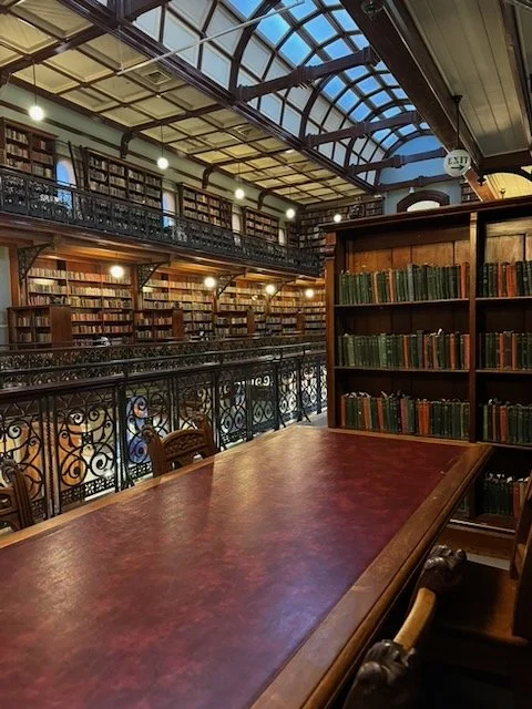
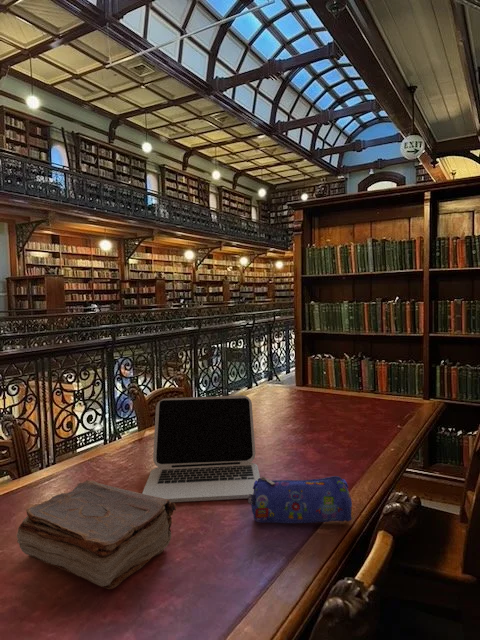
+ laptop [141,394,261,503]
+ pencil case [247,475,353,524]
+ book [16,480,177,590]
